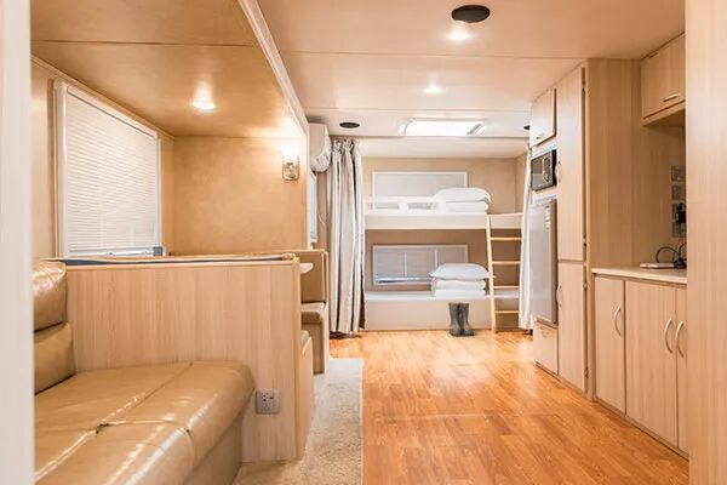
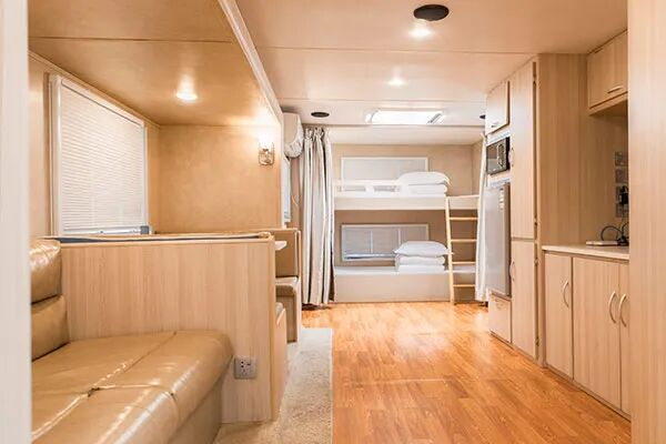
- boots [447,301,475,337]
